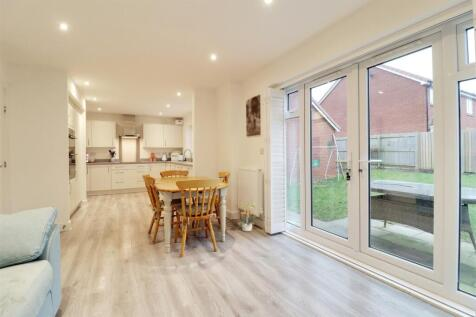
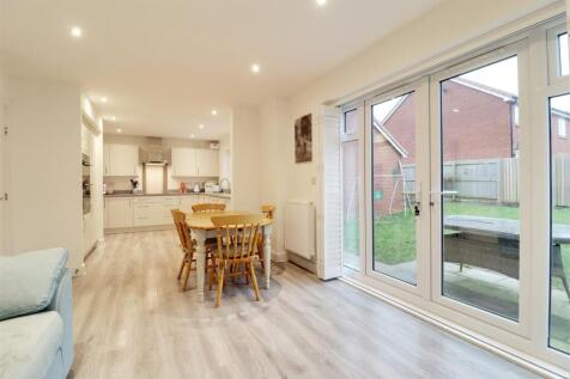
- potted plant [237,199,257,232]
